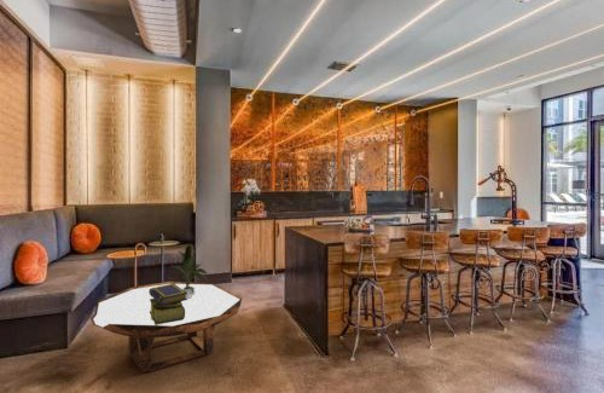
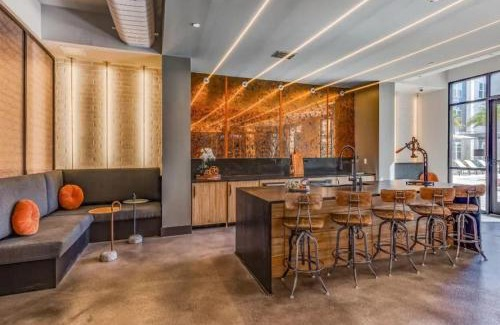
- coffee table [89,281,243,374]
- potted plant [170,244,209,299]
- stack of books [149,284,187,325]
